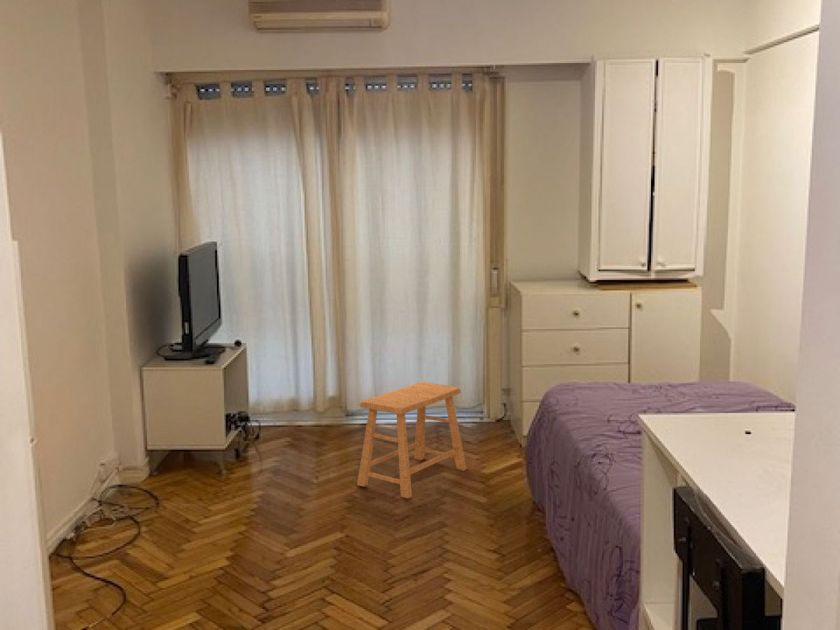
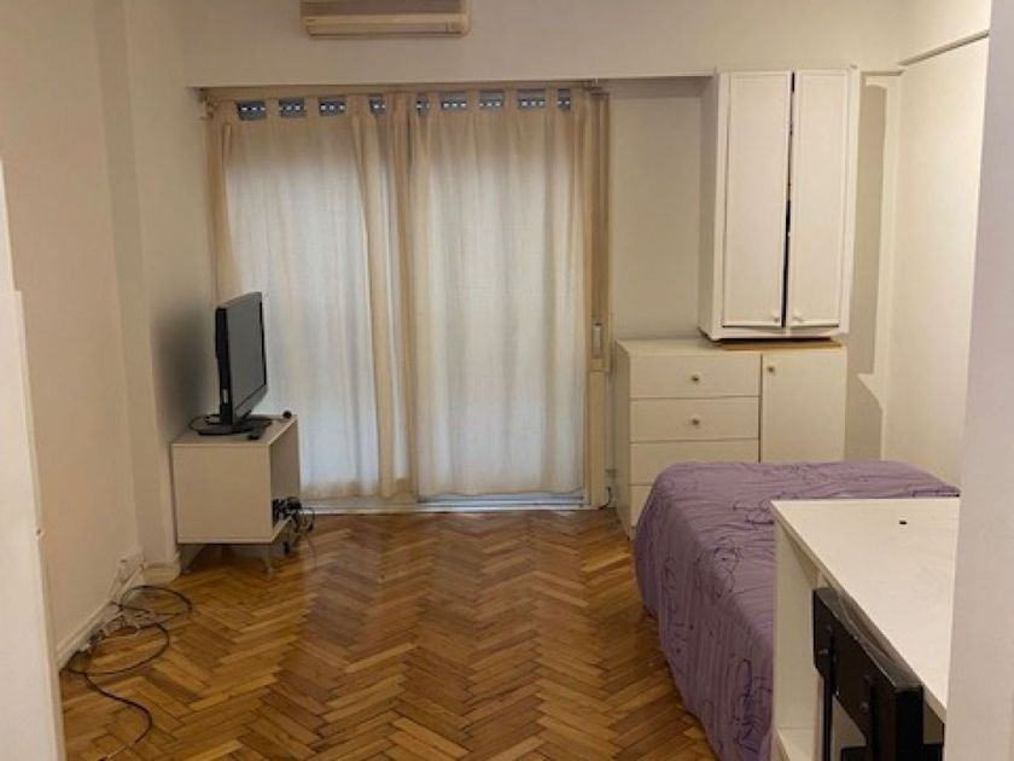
- stool [356,381,468,499]
